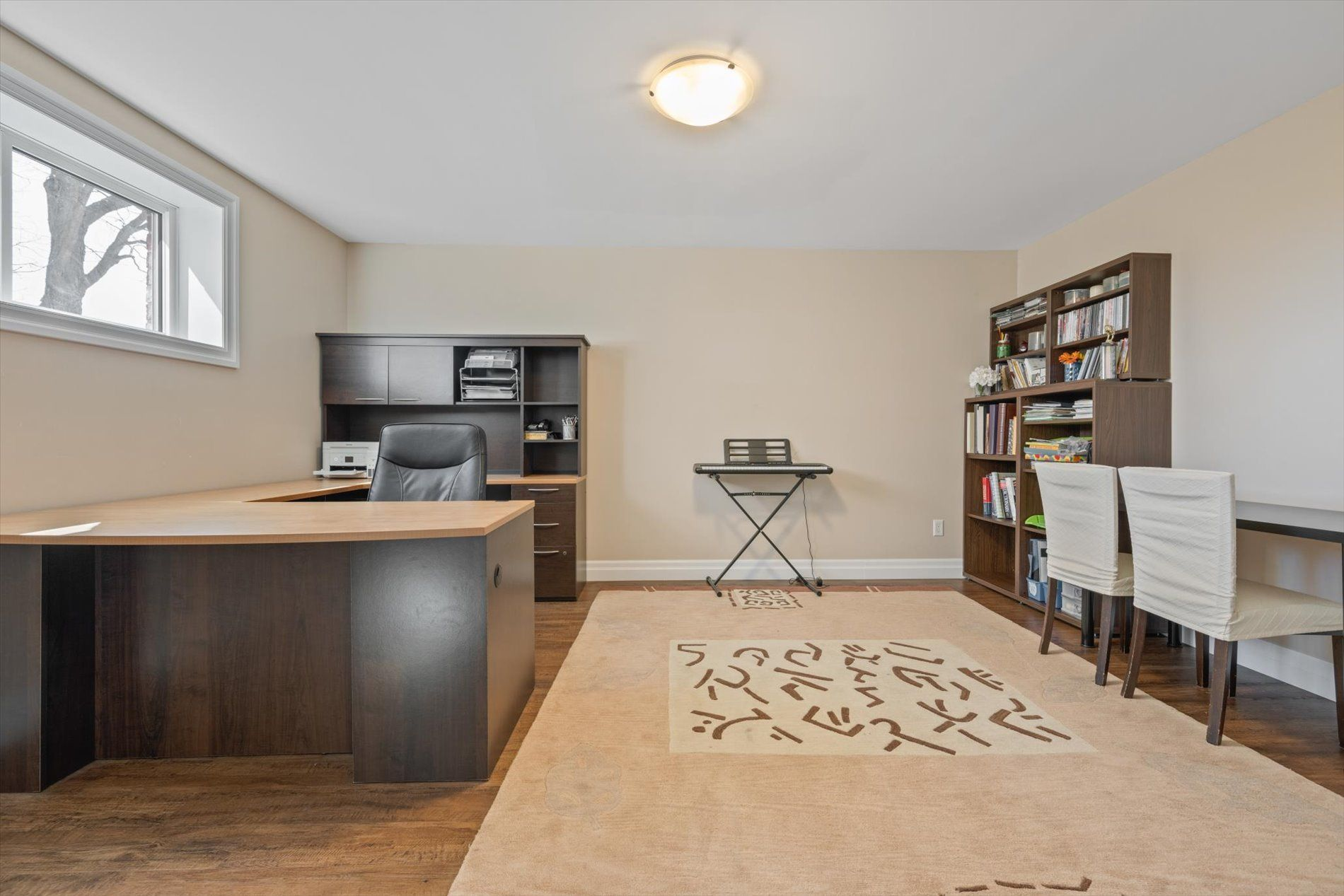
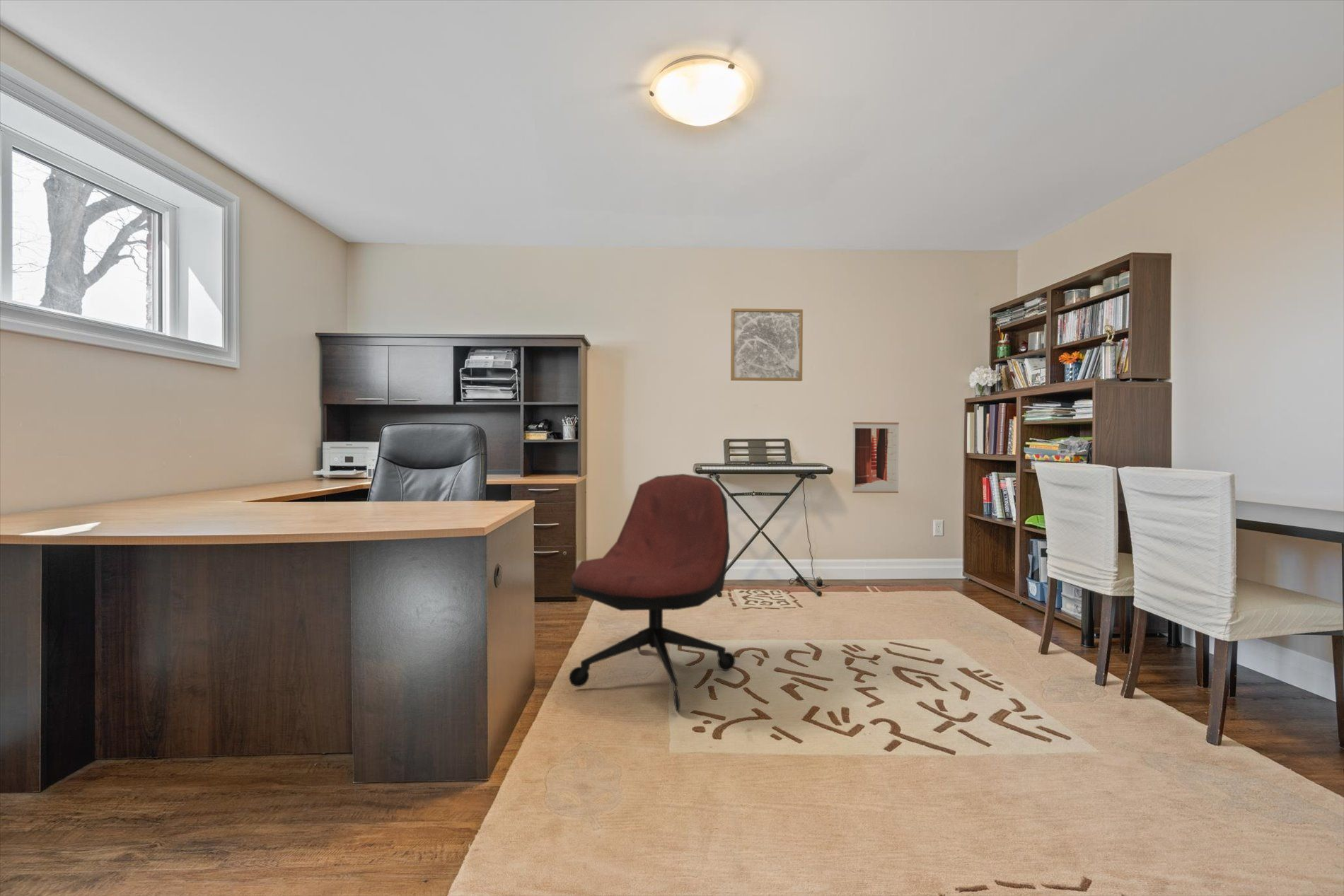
+ wall art [852,421,900,494]
+ wall art [730,308,804,382]
+ office chair [568,473,736,714]
